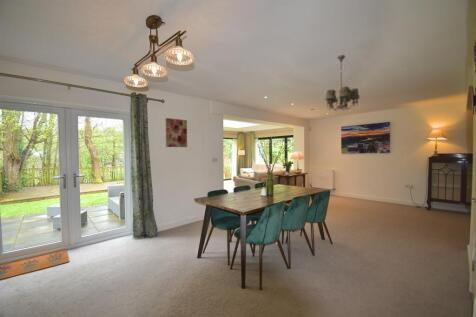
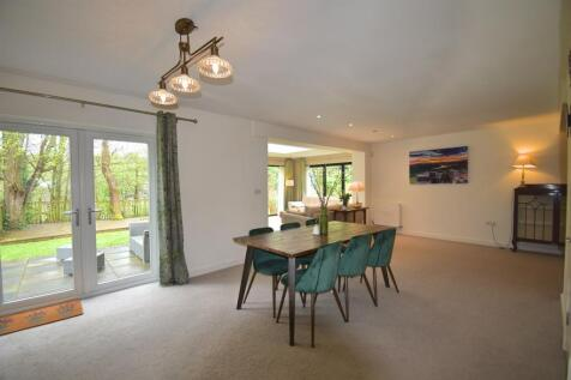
- chandelier [324,54,361,112]
- wall art [165,117,188,148]
